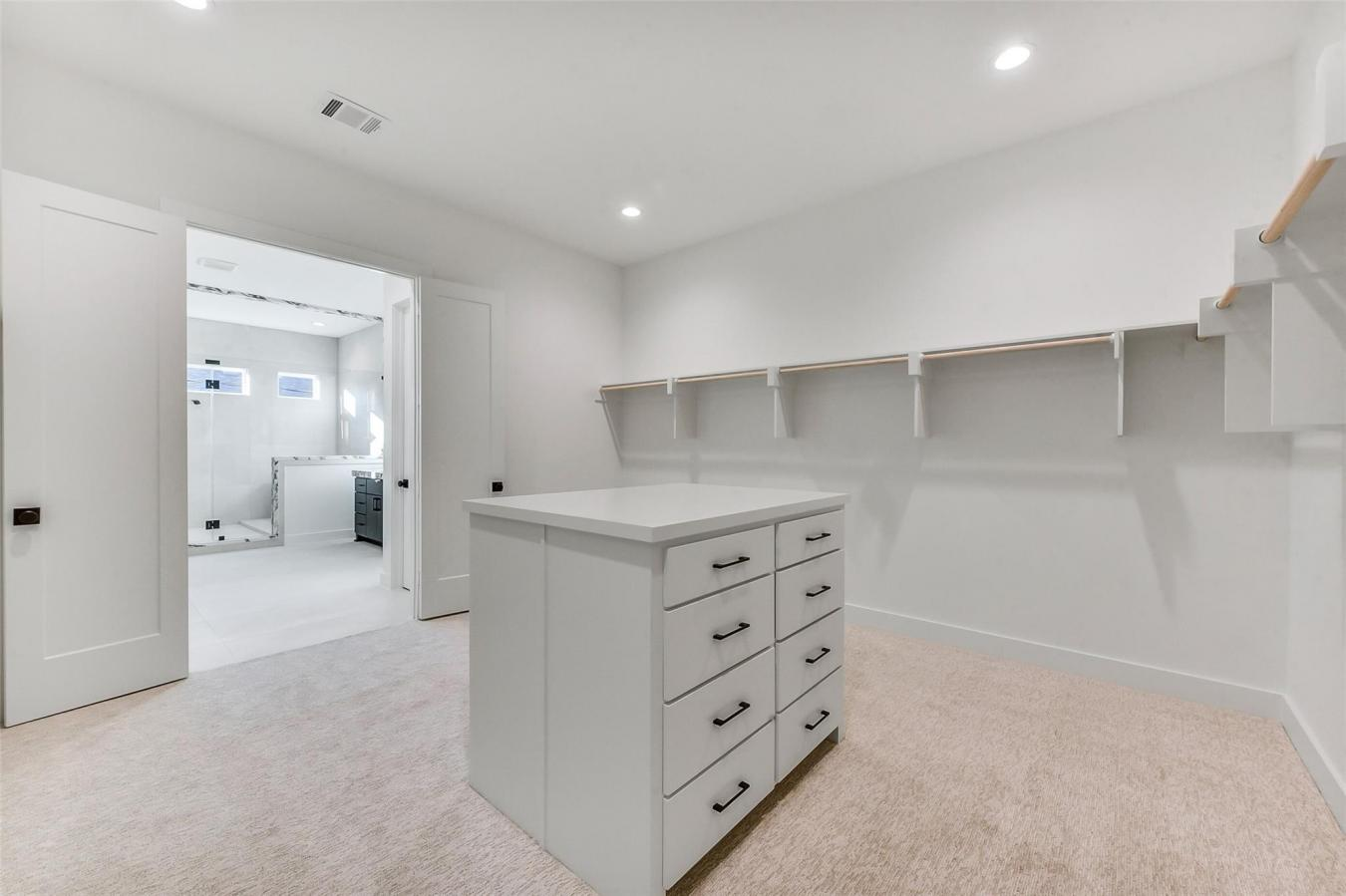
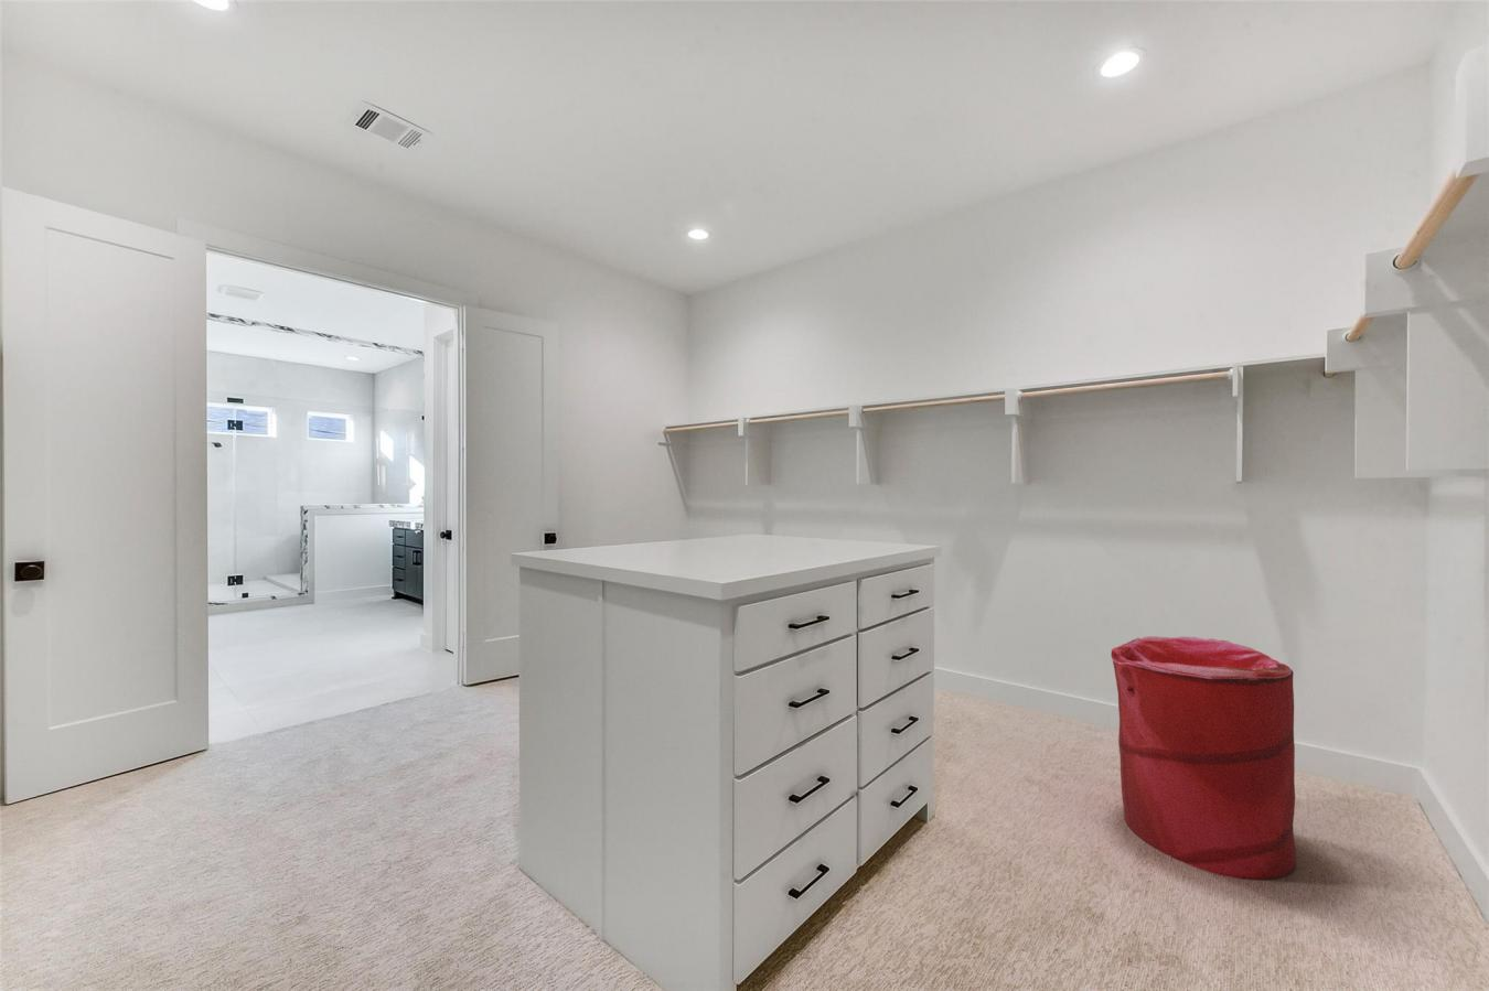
+ laundry hamper [1110,635,1298,880]
